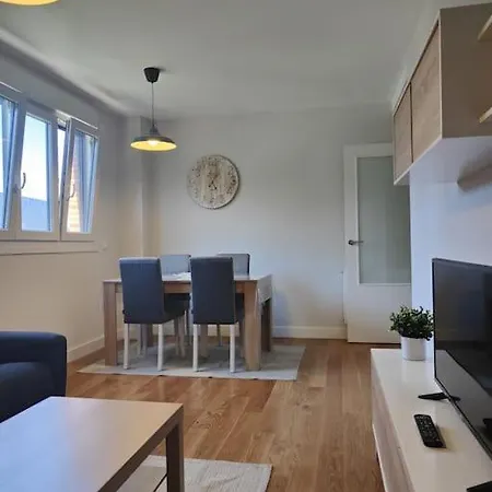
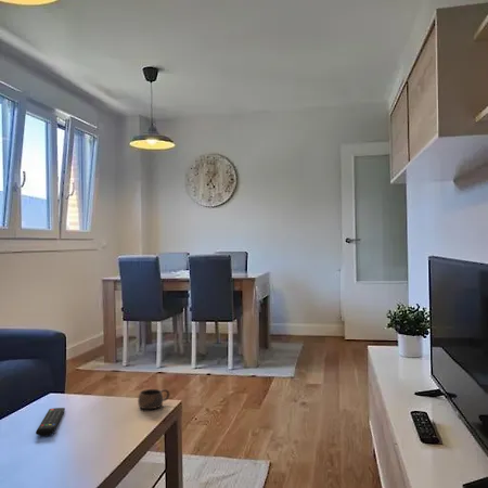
+ remote control [35,407,66,437]
+ cup [137,388,170,410]
